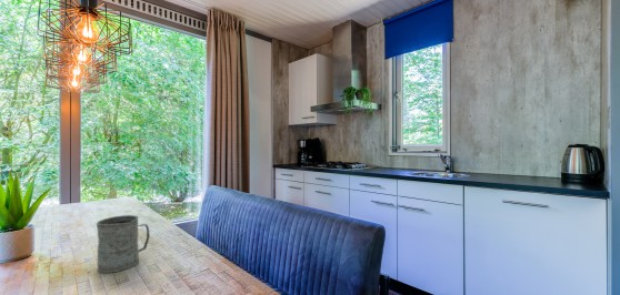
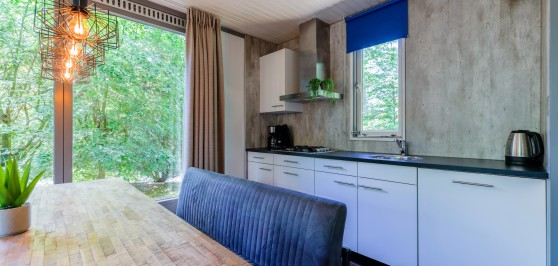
- mug [96,214,151,274]
